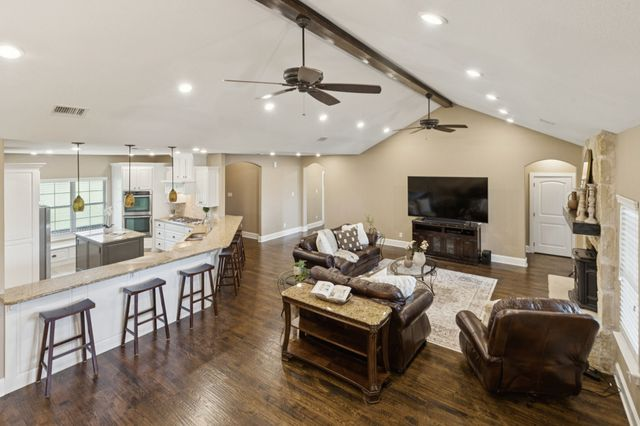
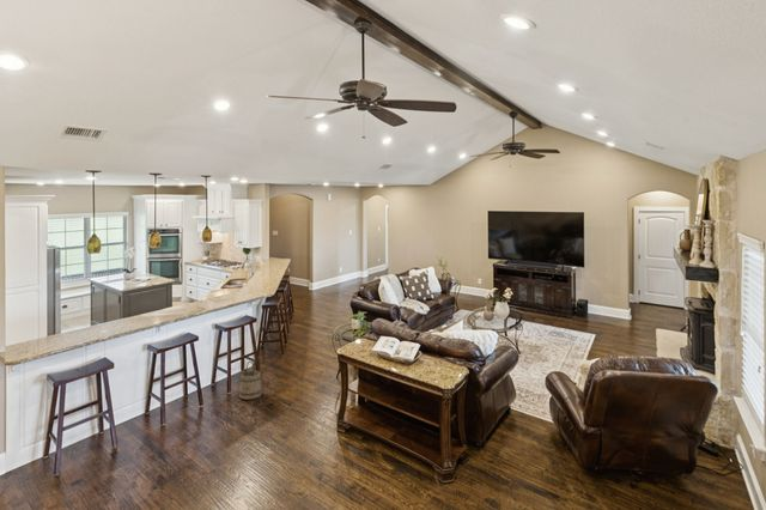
+ bucket [238,360,263,400]
